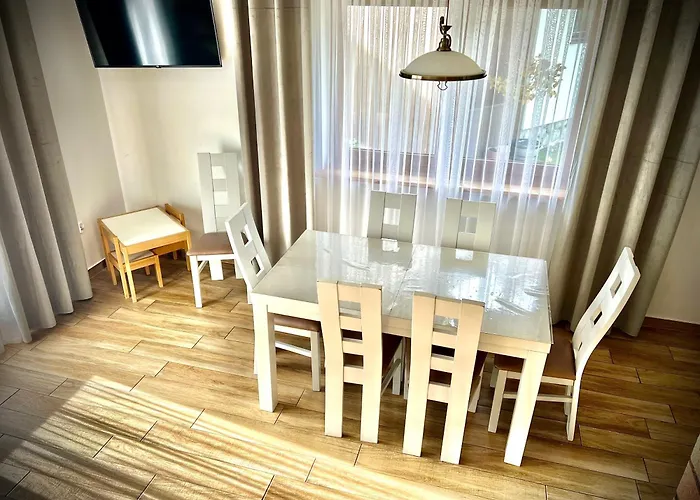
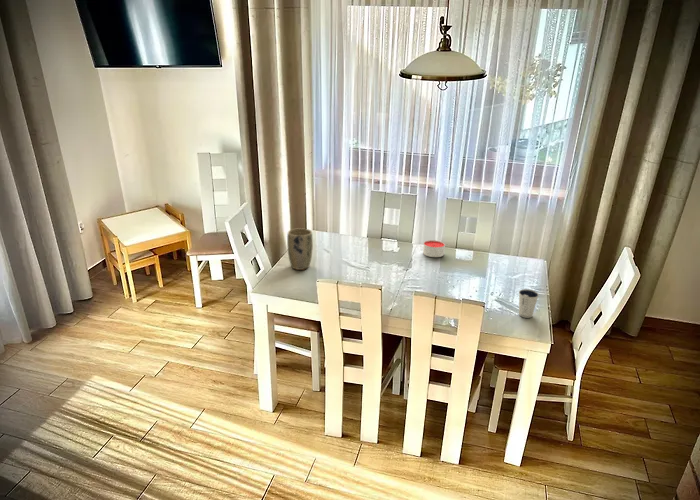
+ plant pot [286,227,314,271]
+ dixie cup [518,288,540,319]
+ candle [422,239,446,258]
